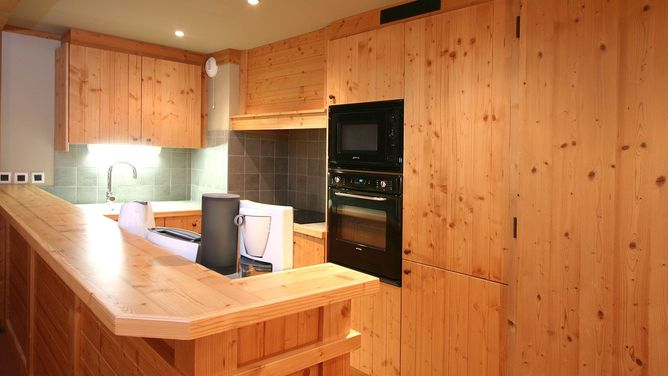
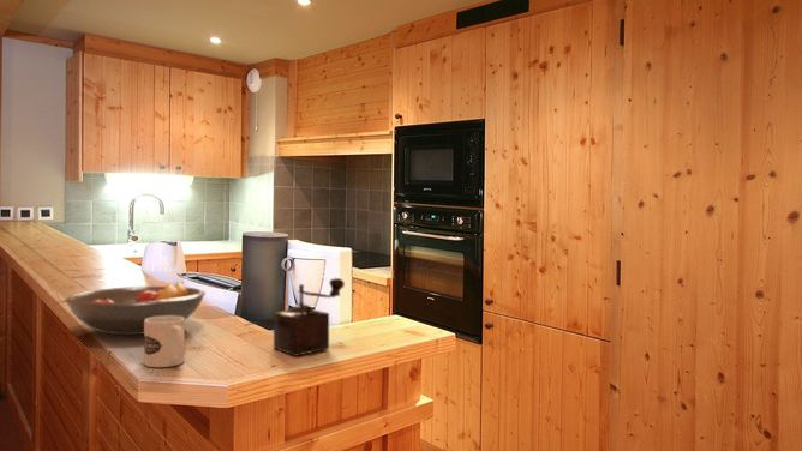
+ mug [144,315,186,368]
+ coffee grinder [273,277,346,357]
+ fruit bowl [64,279,207,336]
